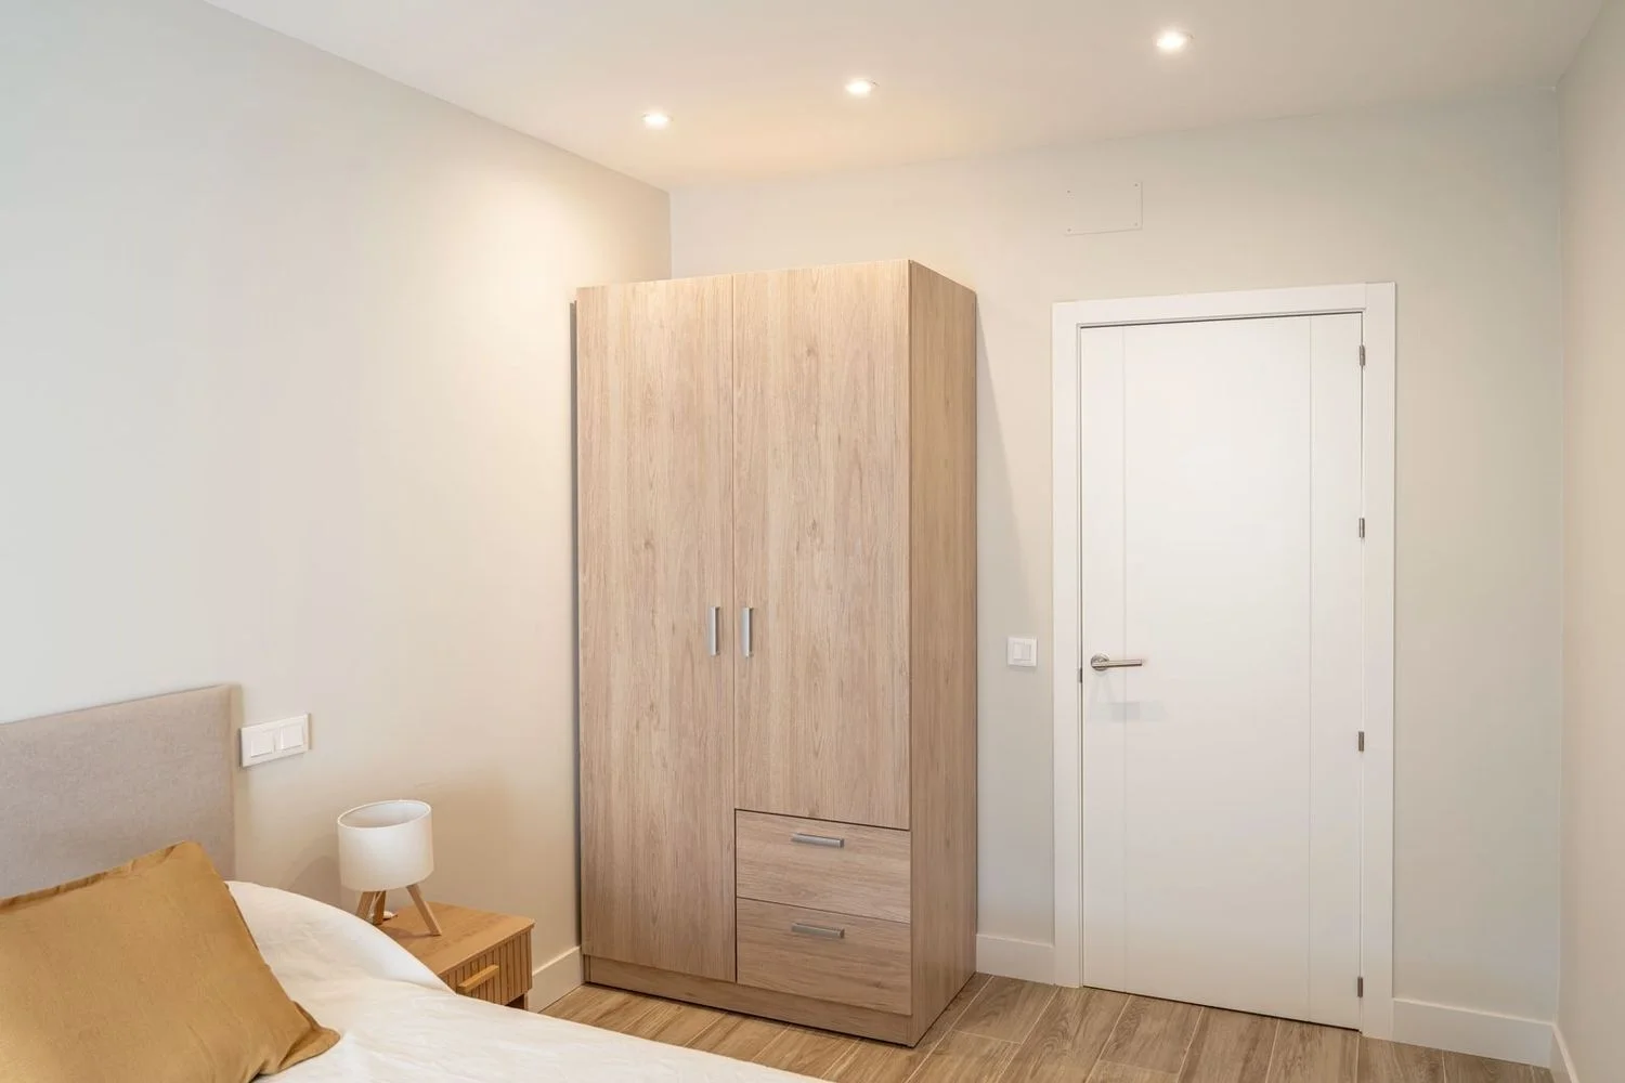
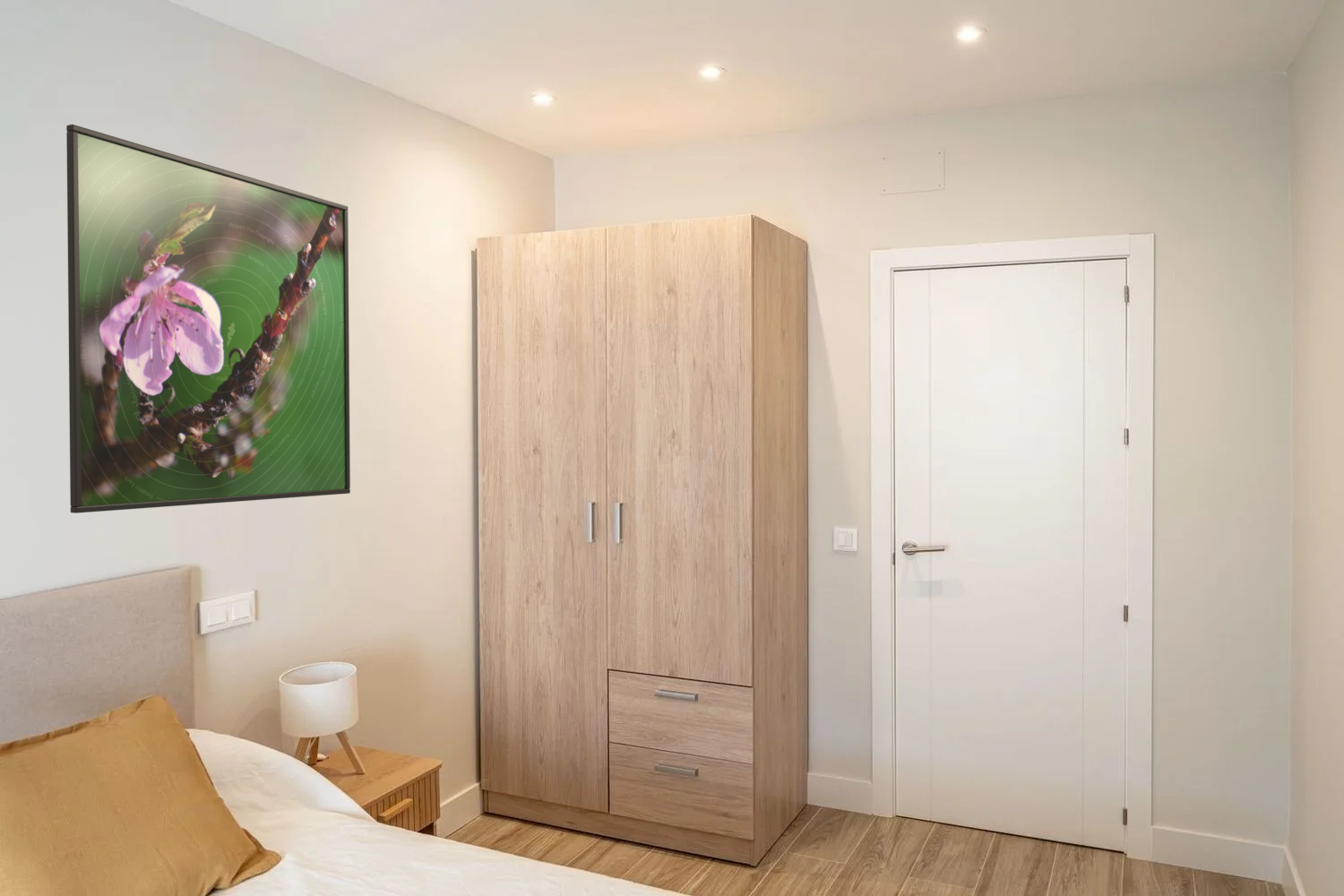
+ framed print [65,124,351,514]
